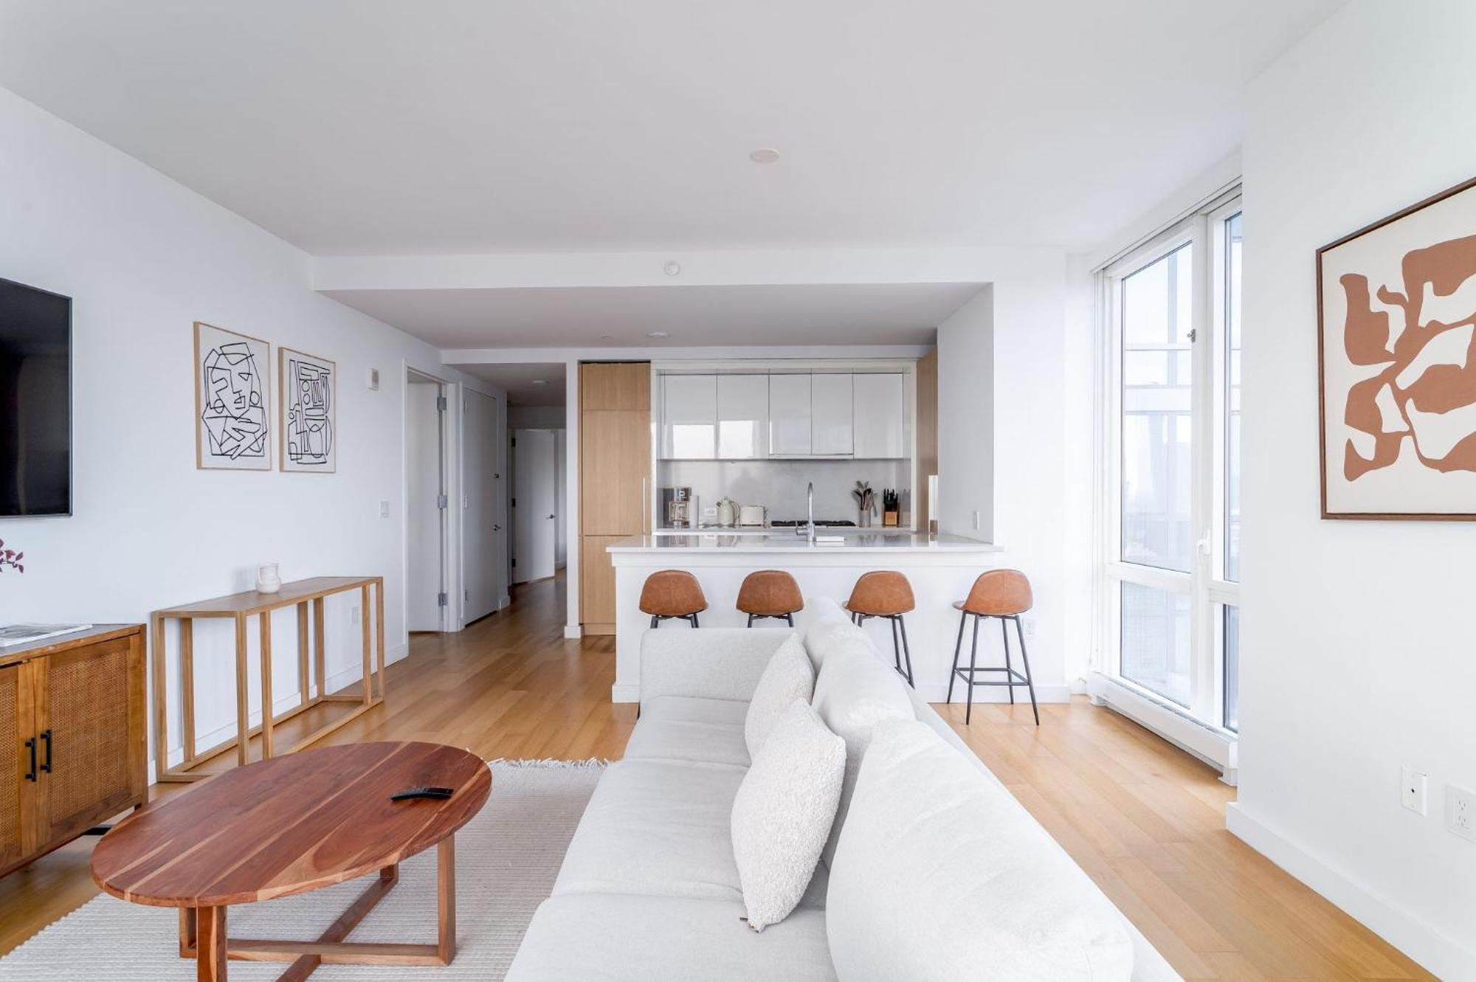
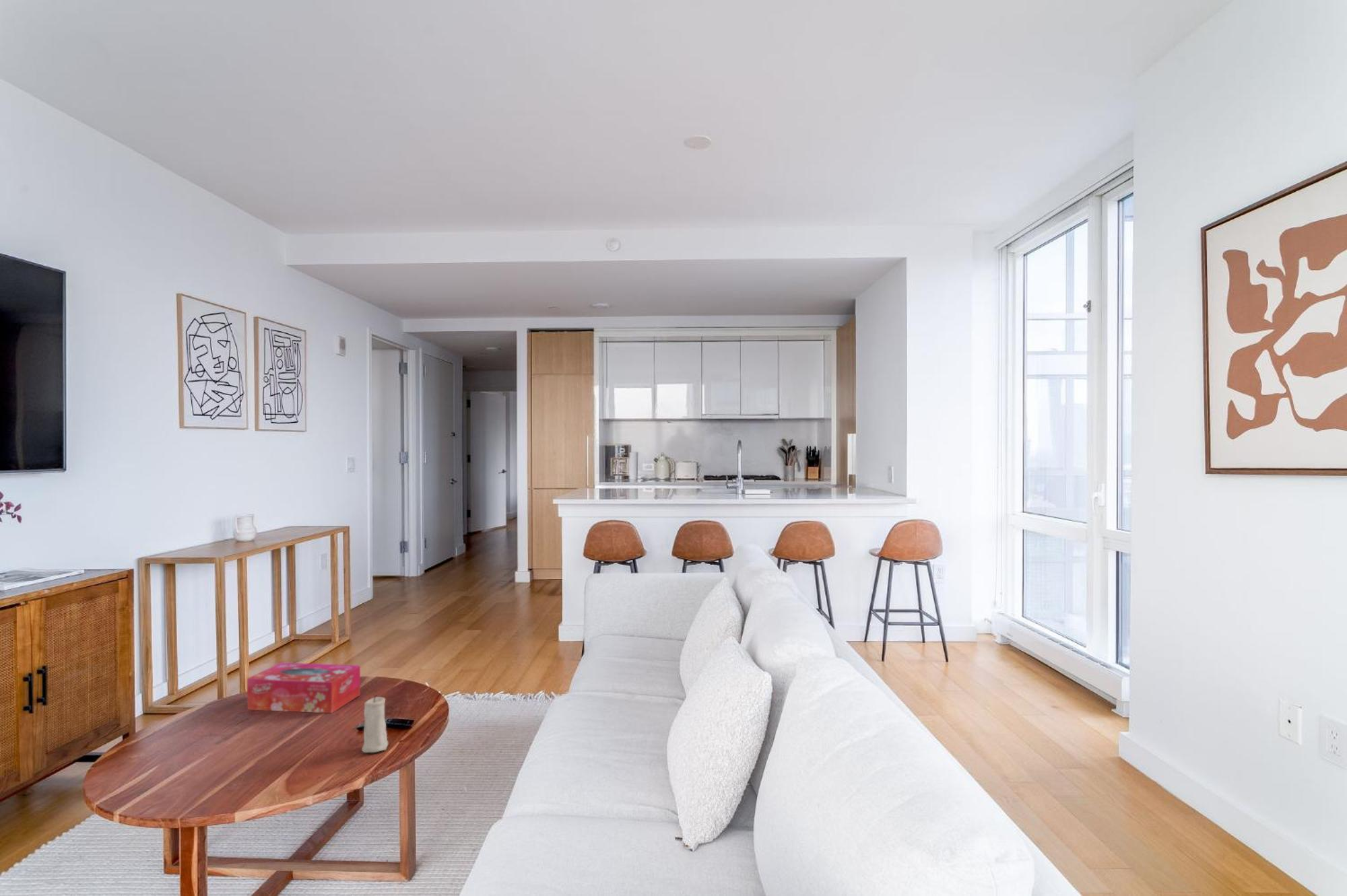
+ tissue box [247,662,361,714]
+ candle [361,694,389,753]
